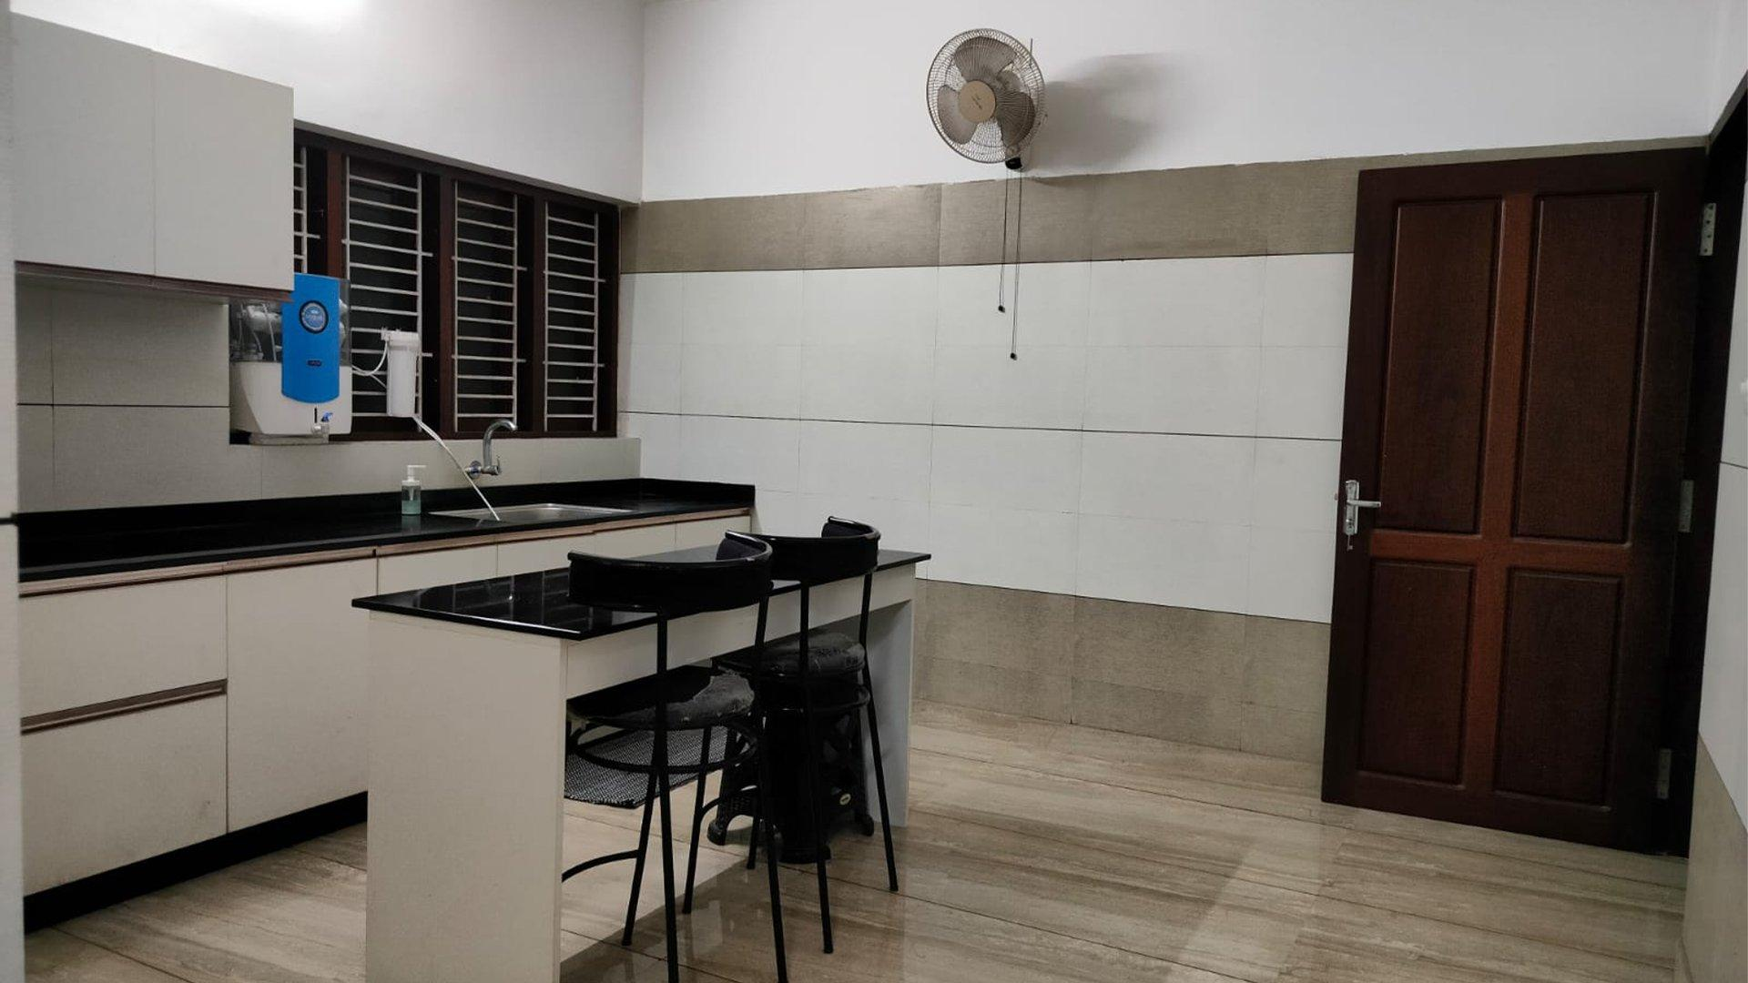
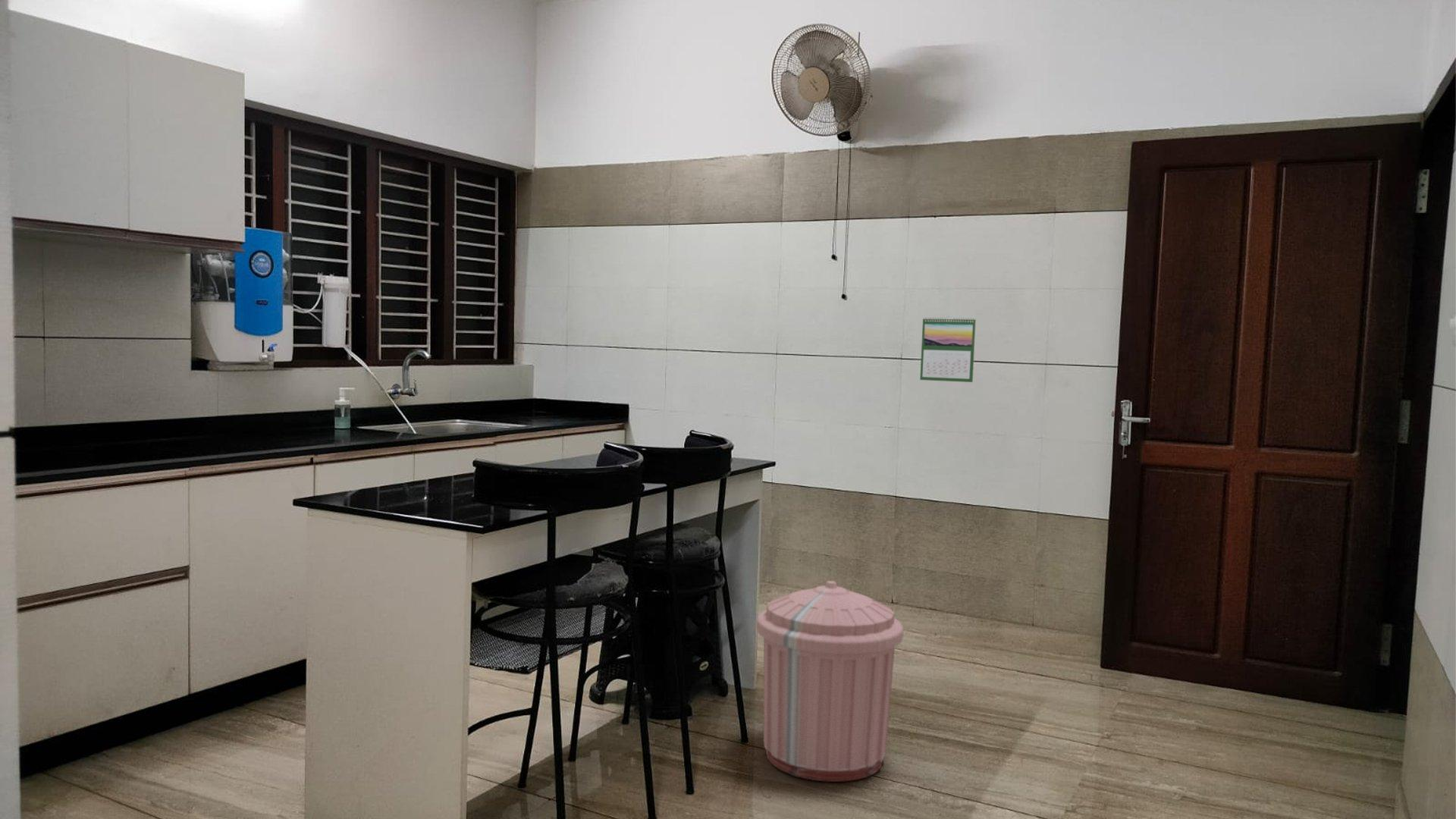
+ calendar [919,315,977,383]
+ trash can [756,580,904,783]
